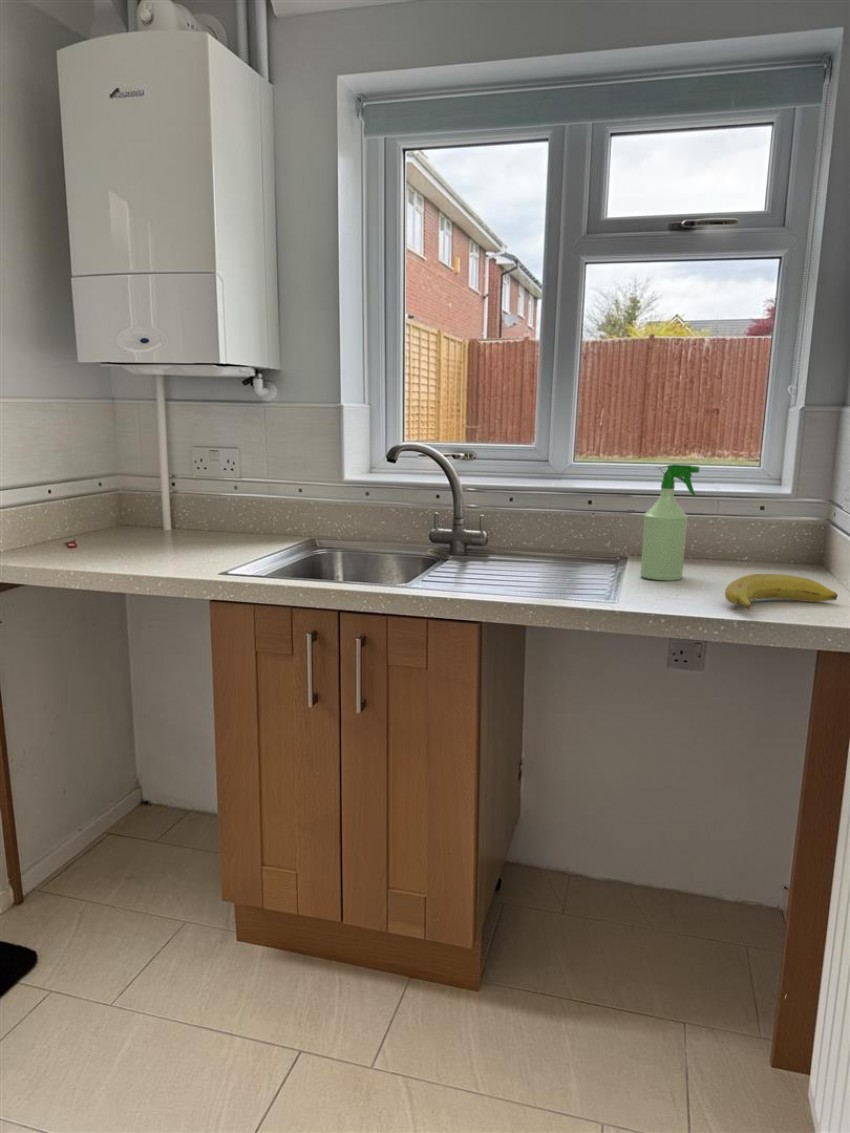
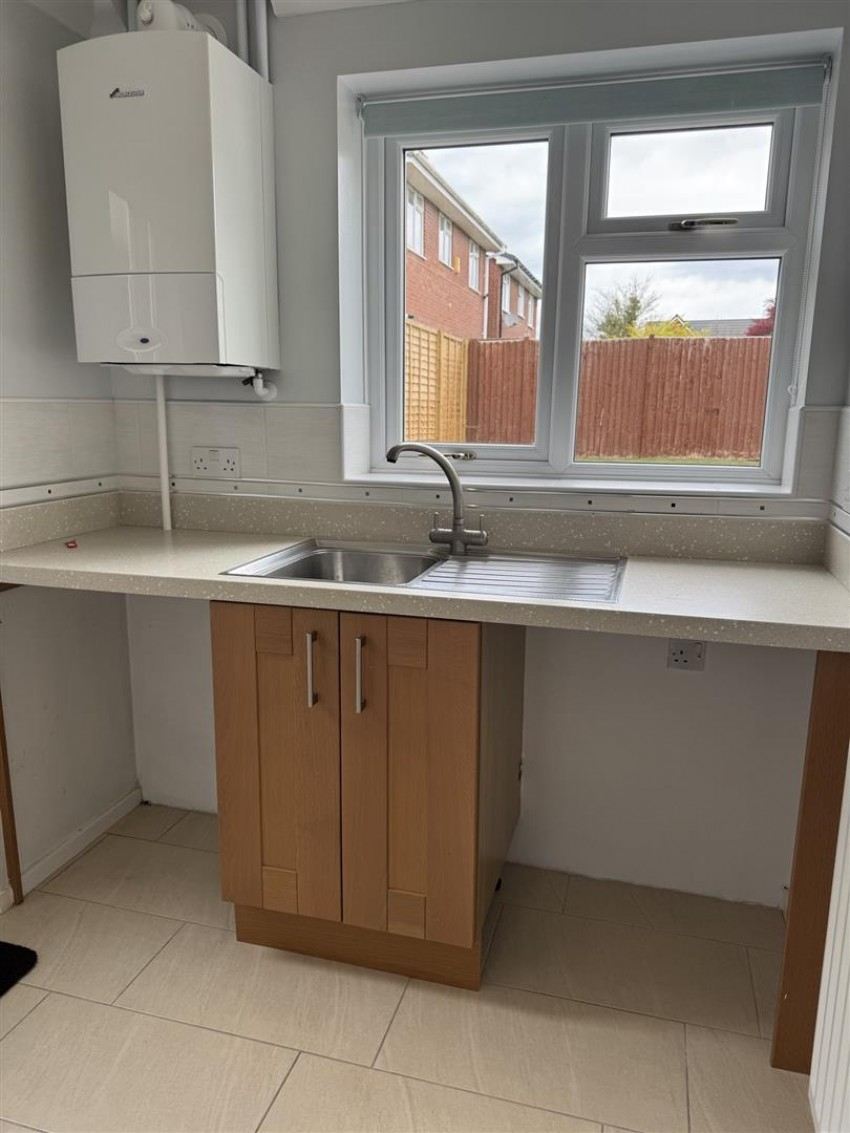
- spray bottle [639,463,700,582]
- fruit [724,573,839,612]
